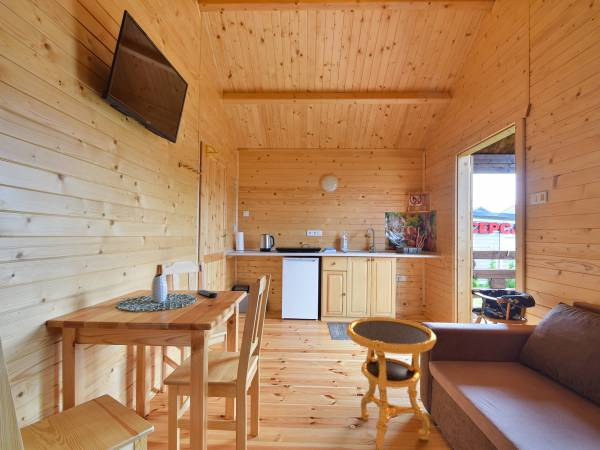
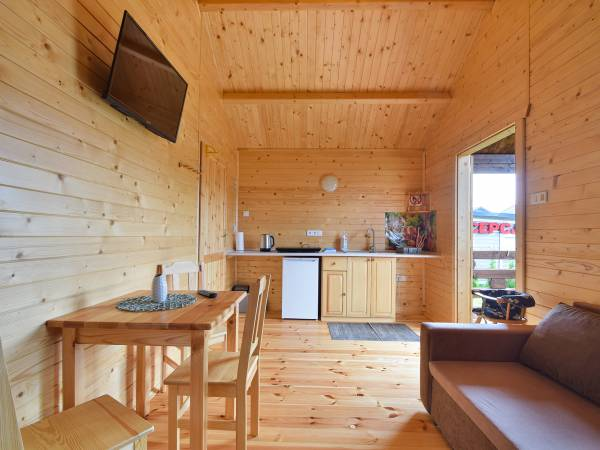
- side table [345,316,438,450]
